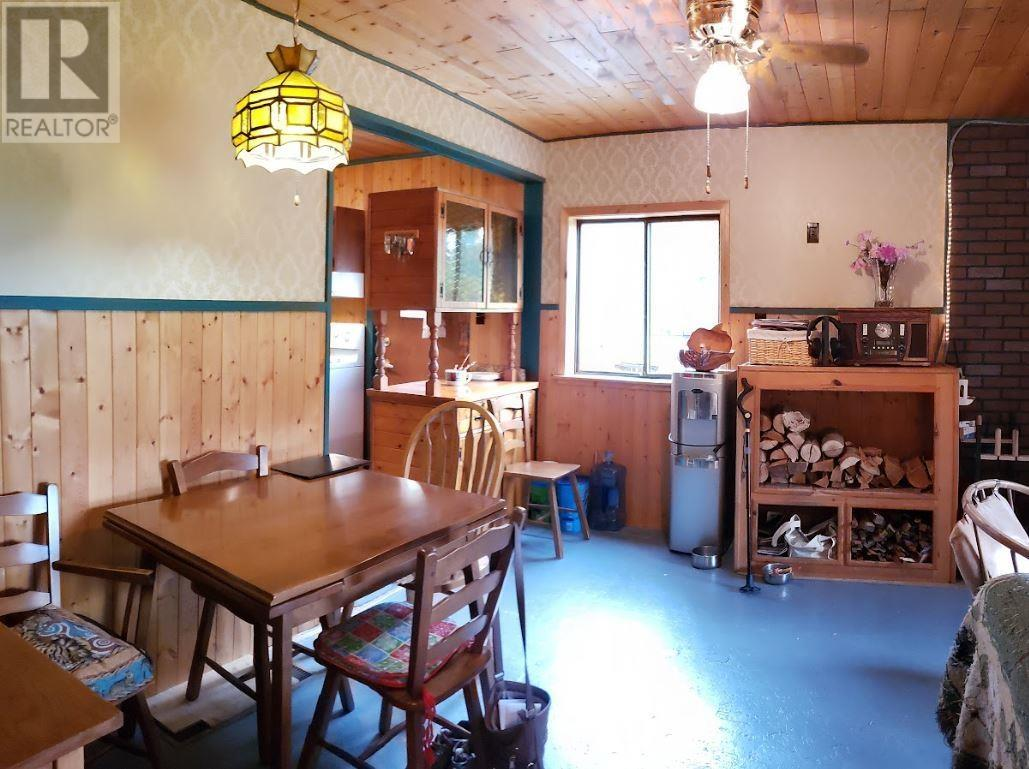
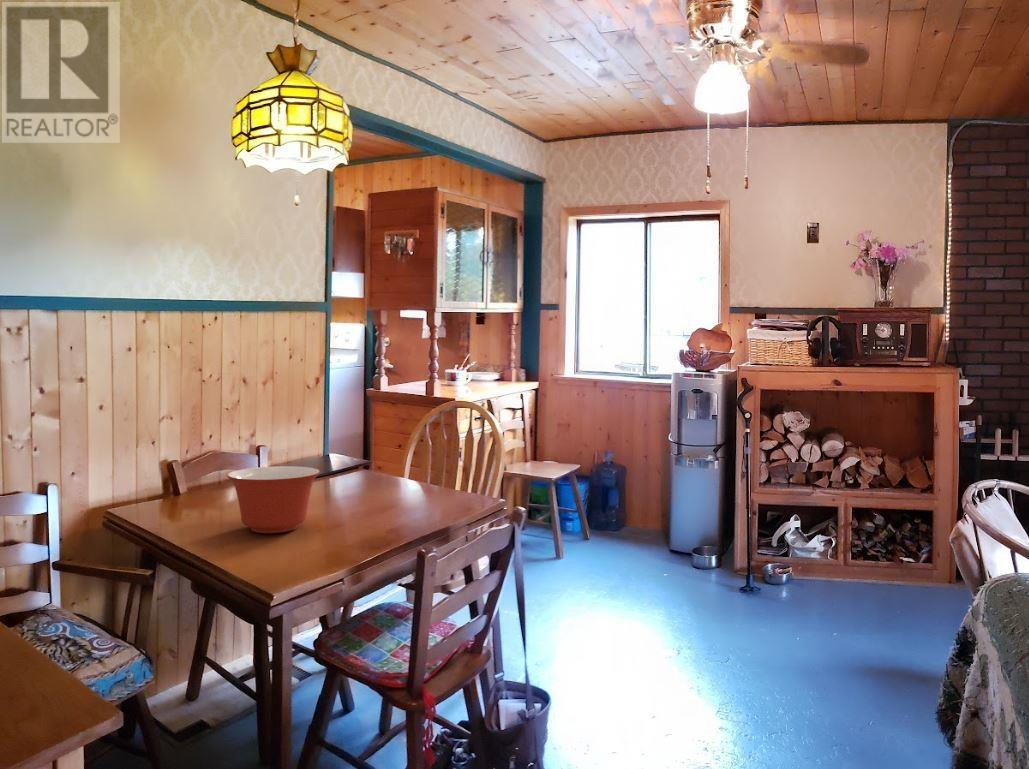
+ mixing bowl [226,465,321,534]
